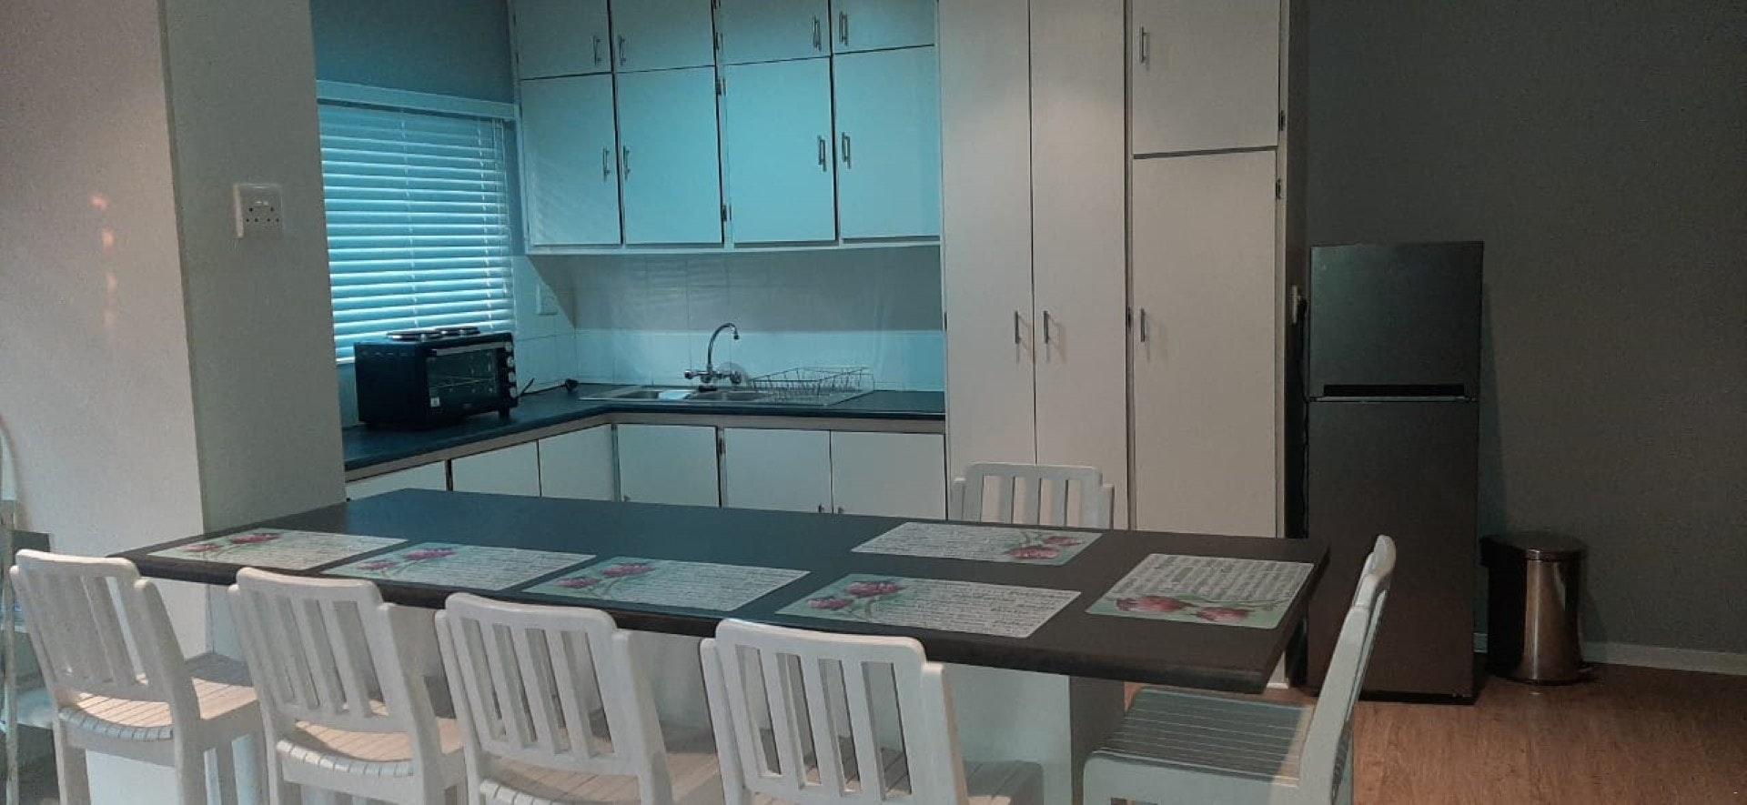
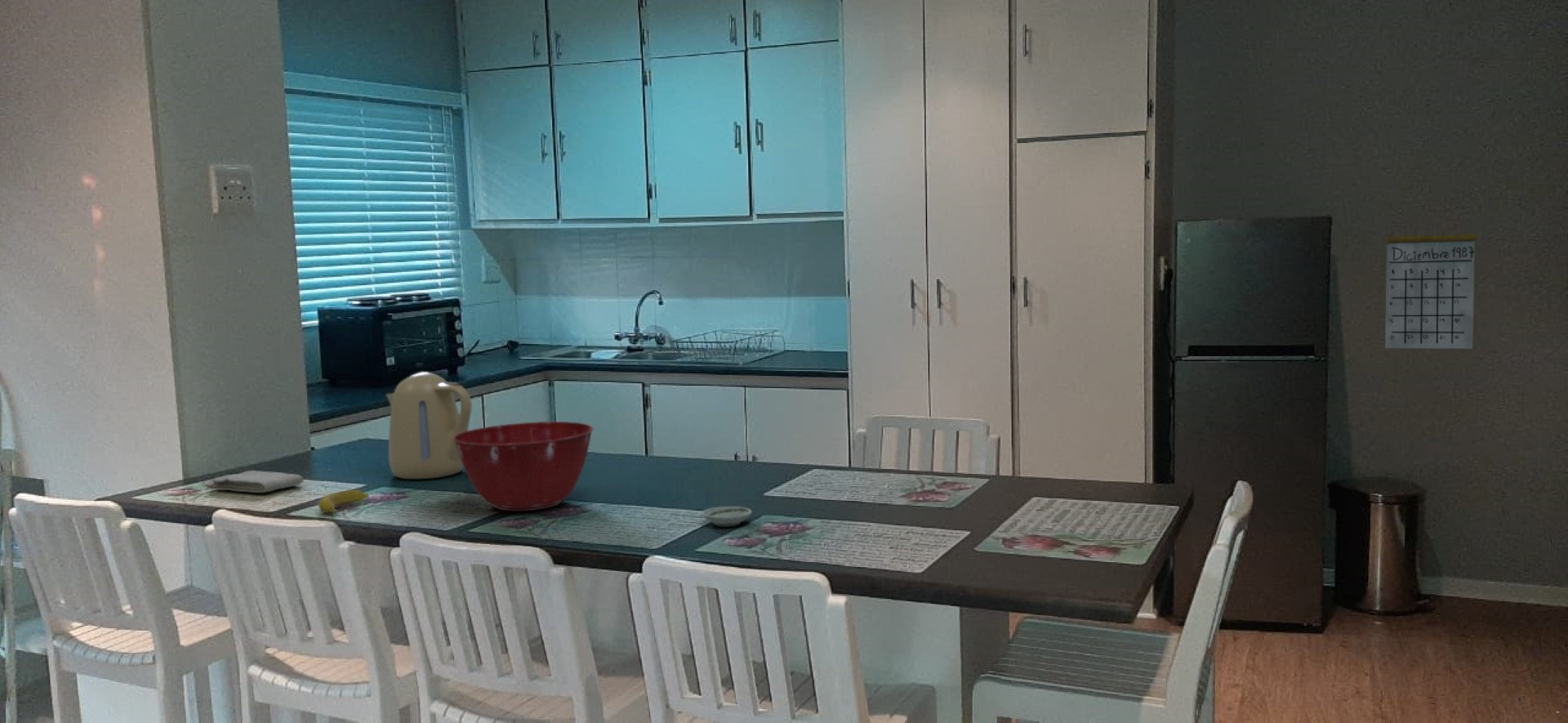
+ calendar [1384,208,1477,350]
+ saucer [701,506,753,527]
+ washcloth [211,470,305,493]
+ kettle [385,371,473,480]
+ mixing bowl [453,421,594,512]
+ banana [318,489,370,514]
